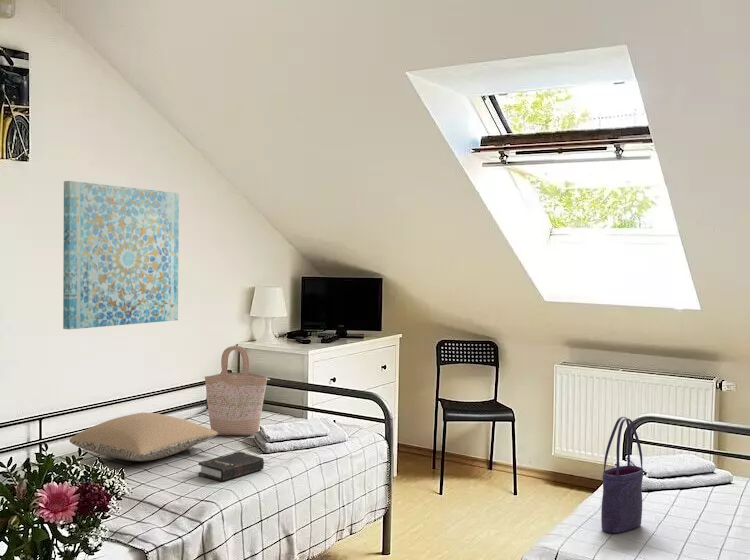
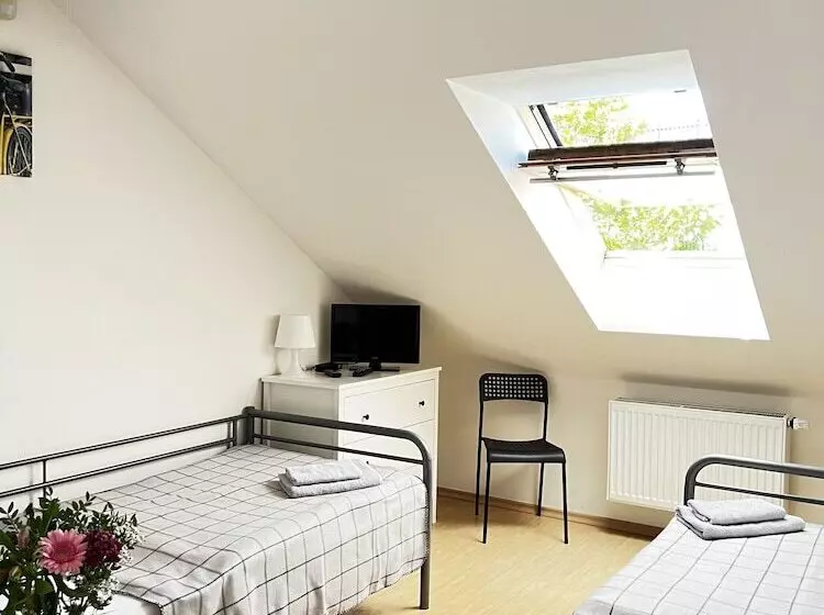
- wall art [62,180,180,330]
- pillow [69,412,219,462]
- tote bag [600,416,644,534]
- hardback book [197,451,265,482]
- shopping bag [201,345,271,436]
